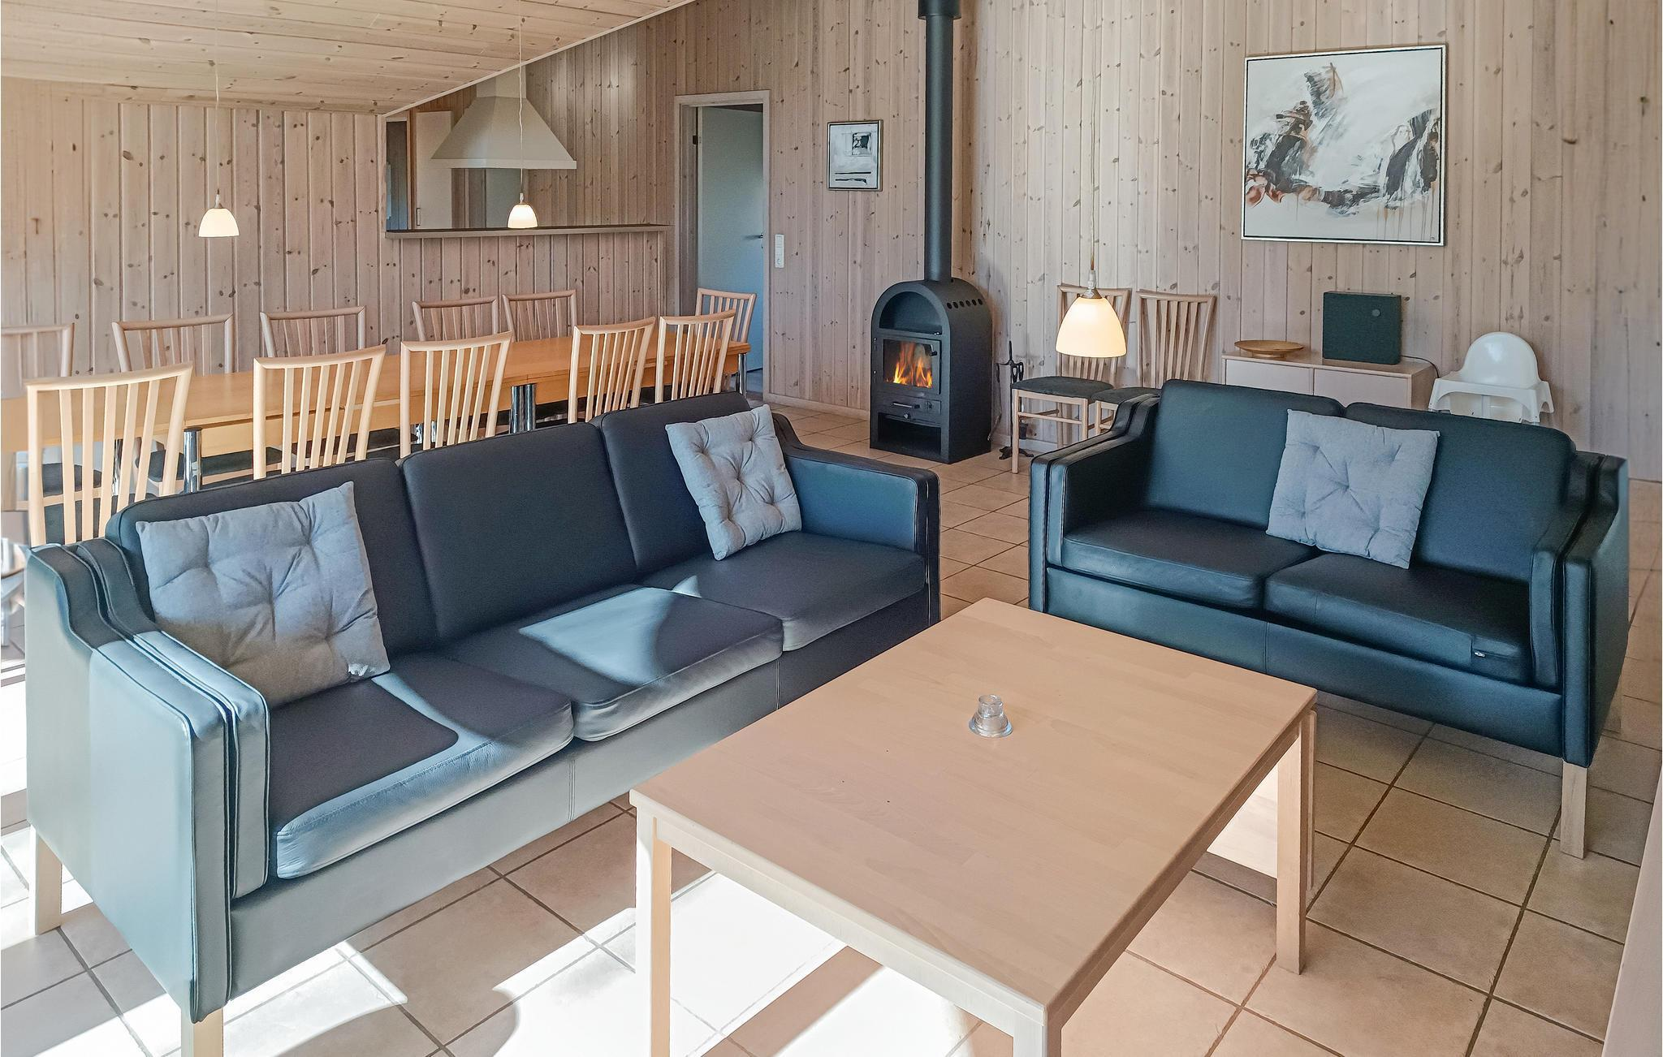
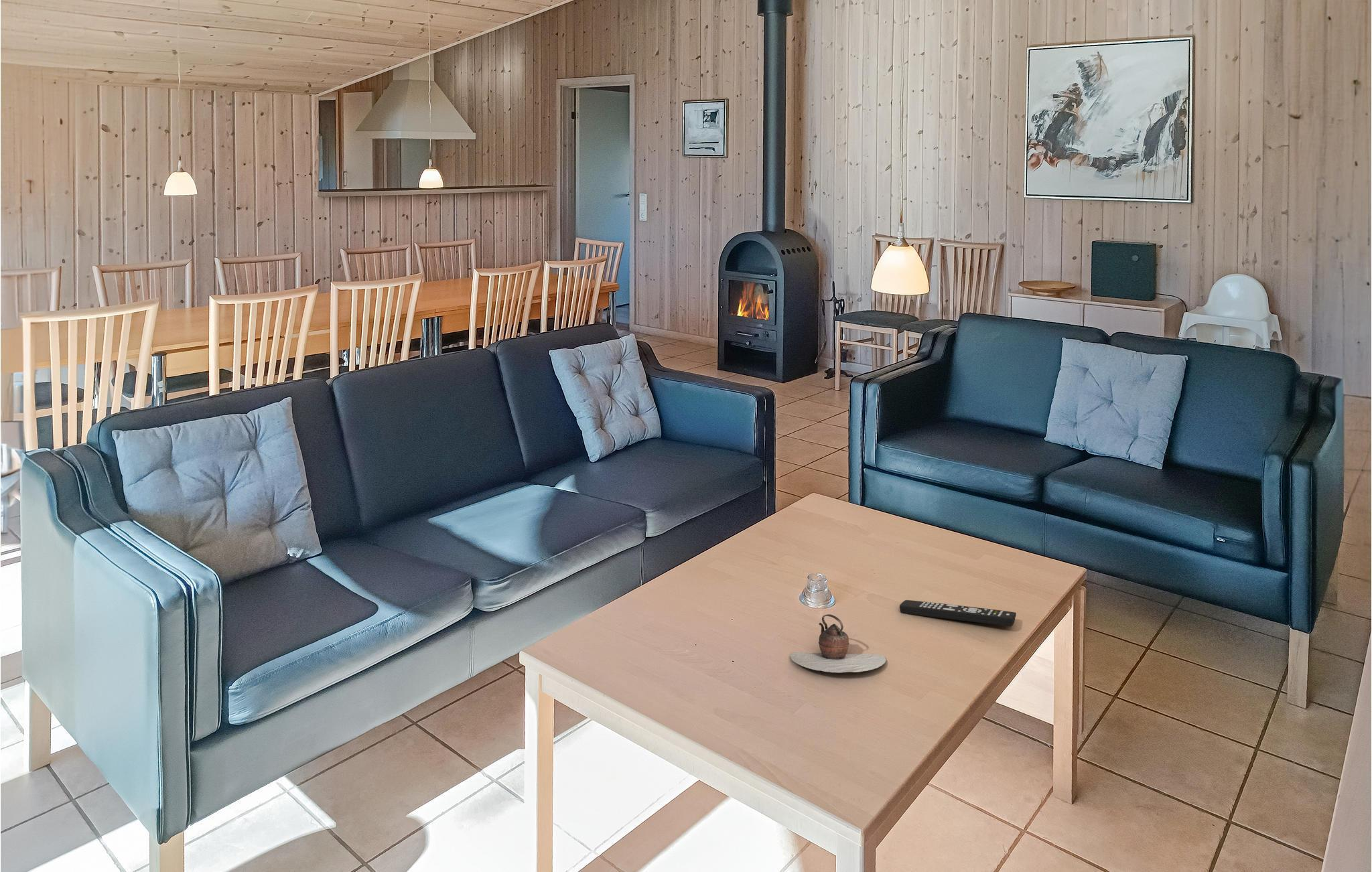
+ remote control [899,599,1017,627]
+ teapot [790,613,886,673]
